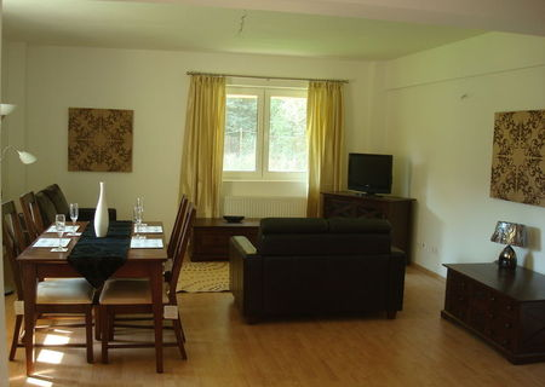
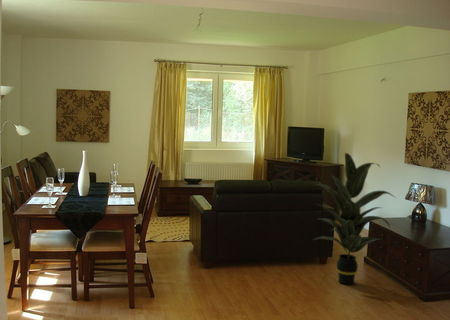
+ indoor plant [312,152,397,285]
